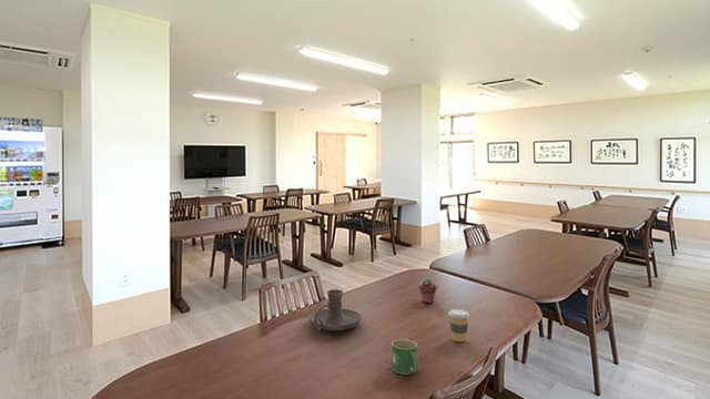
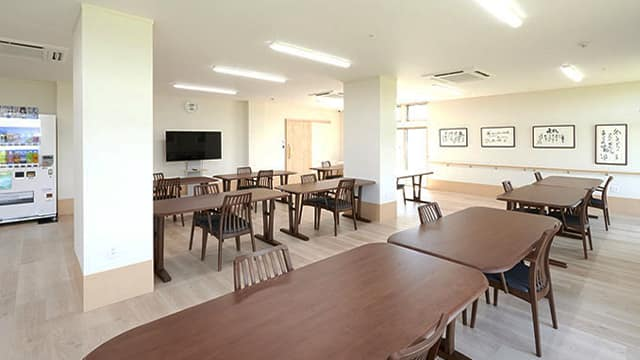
- potted succulent [418,277,438,305]
- mug [390,338,419,376]
- candle holder [308,288,363,331]
- coffee cup [447,308,470,342]
